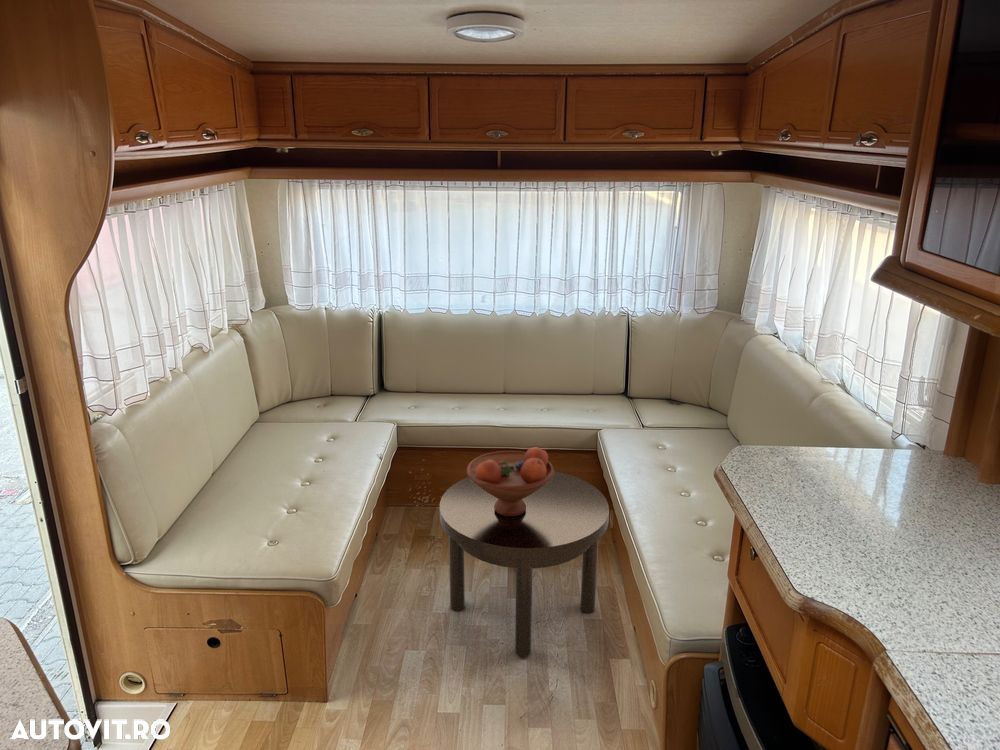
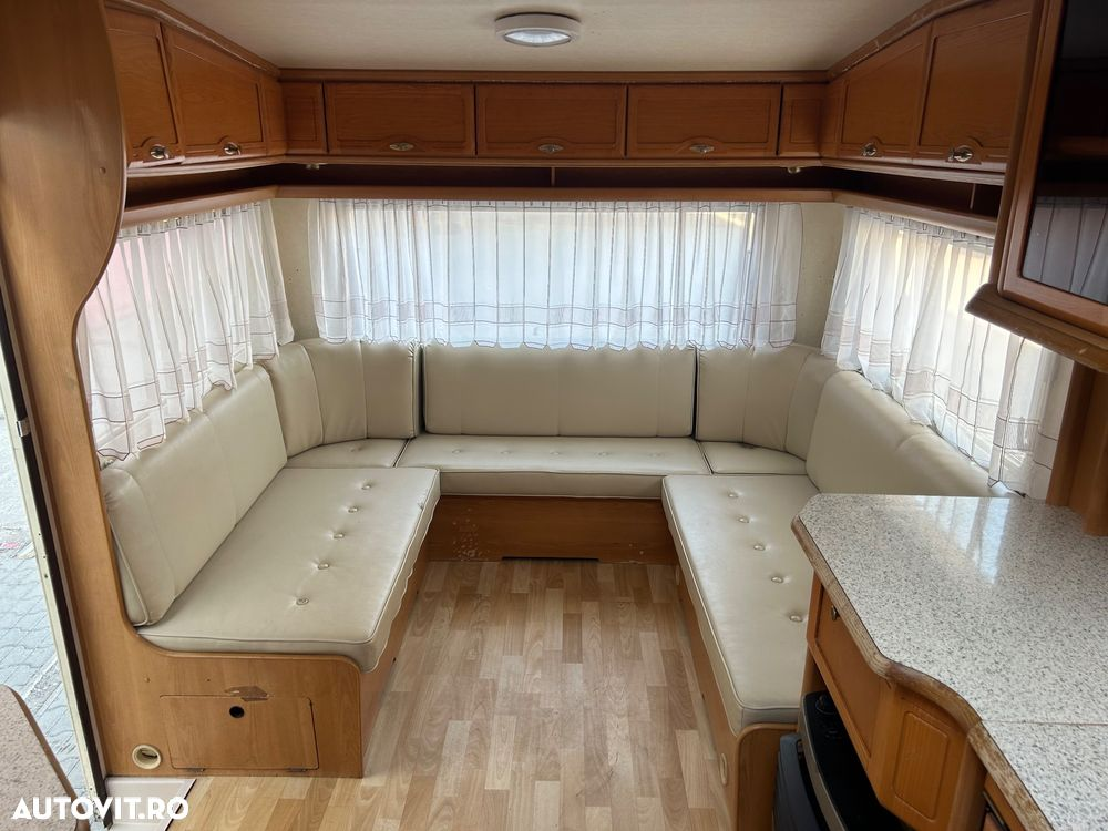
- fruit bowl [466,446,555,516]
- side table [439,470,610,658]
